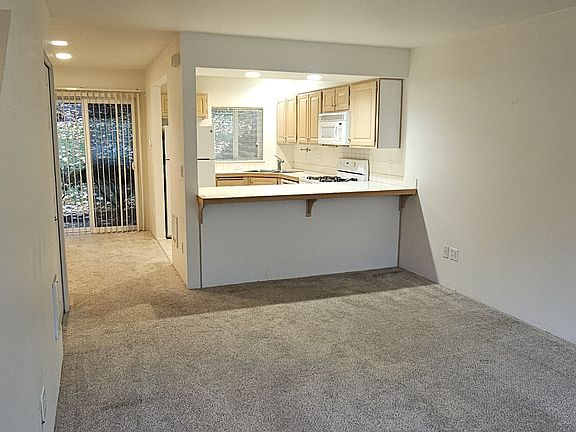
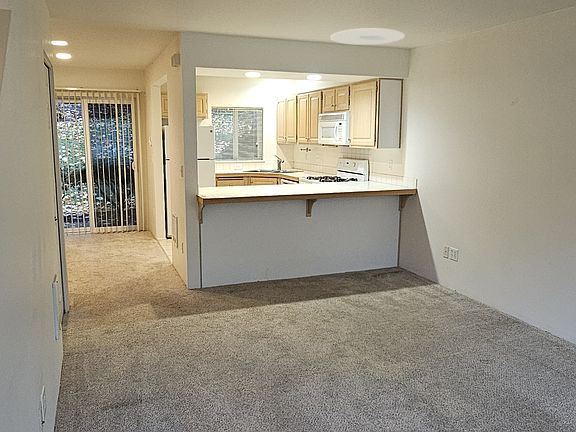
+ ceiling light [330,27,406,46]
